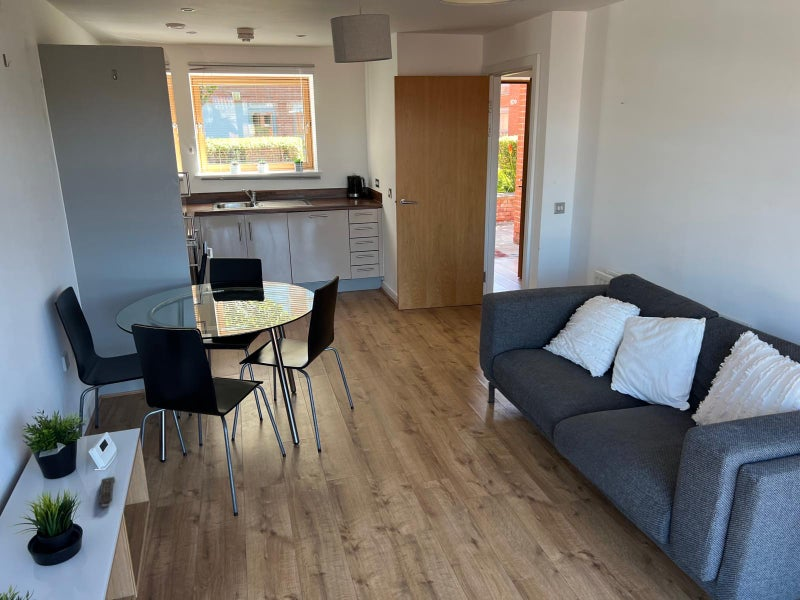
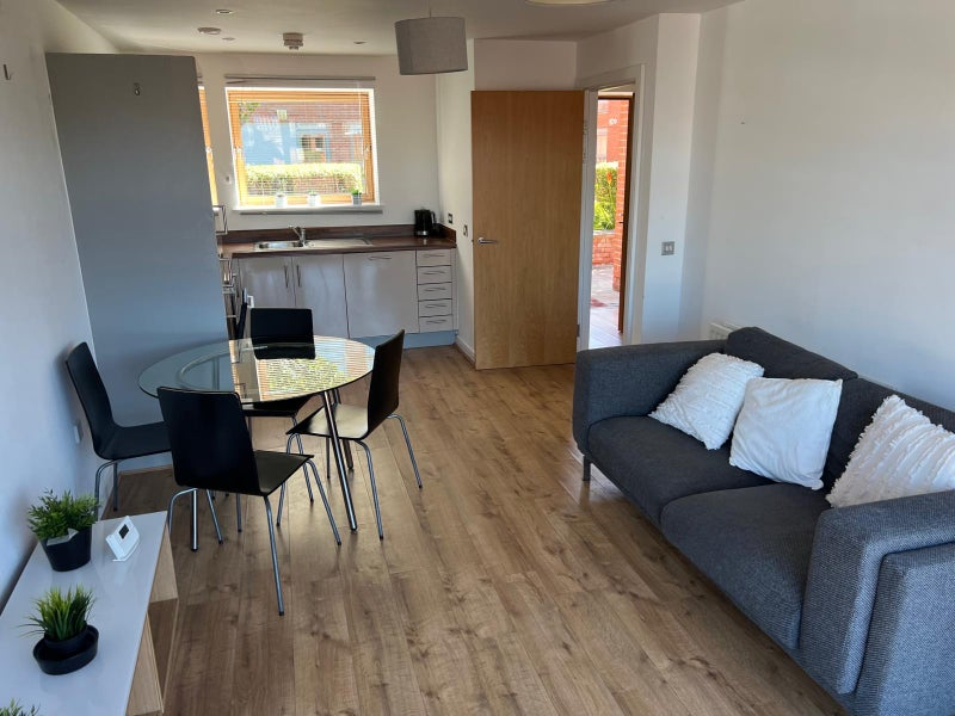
- remote control [98,476,116,508]
